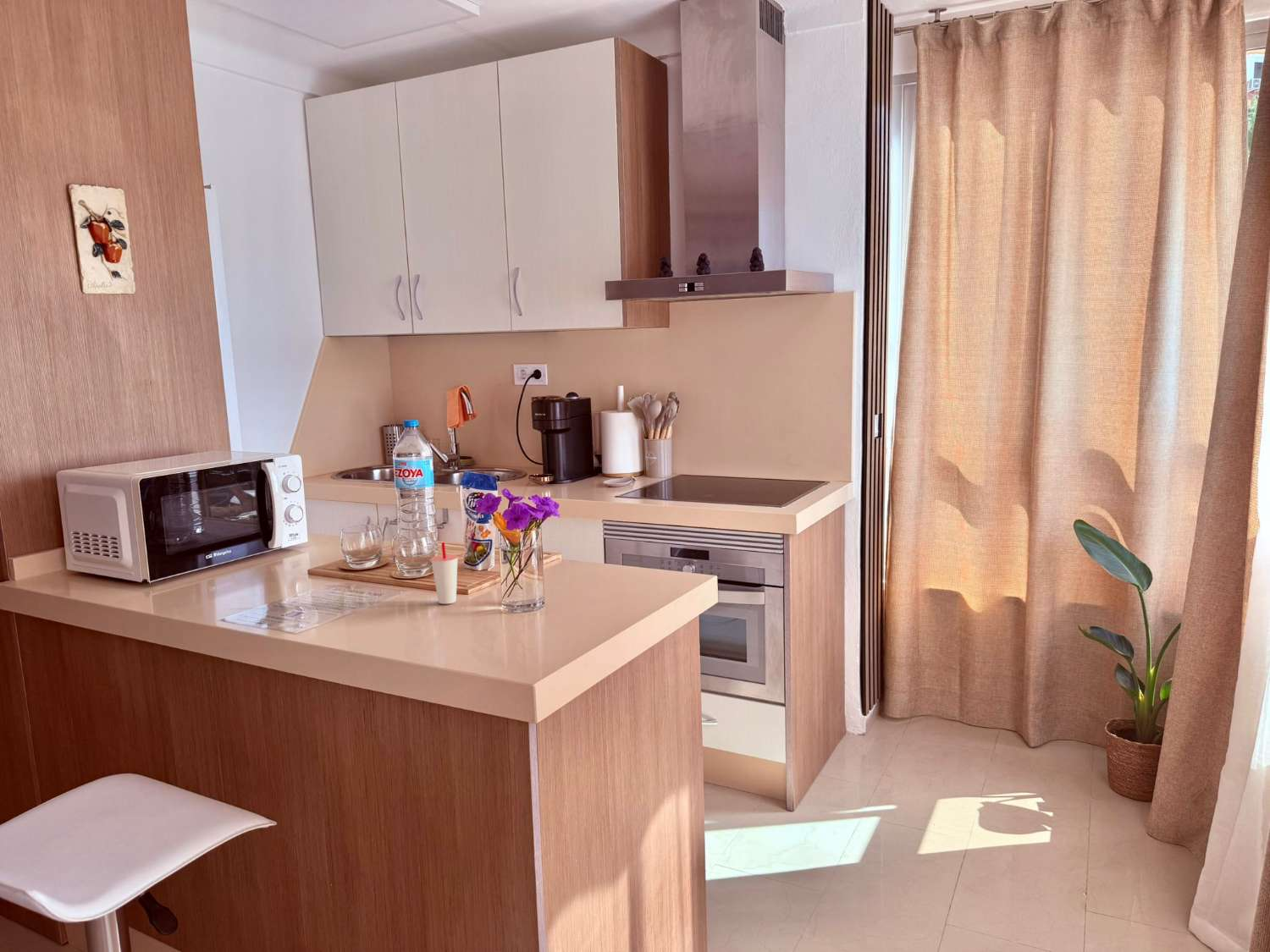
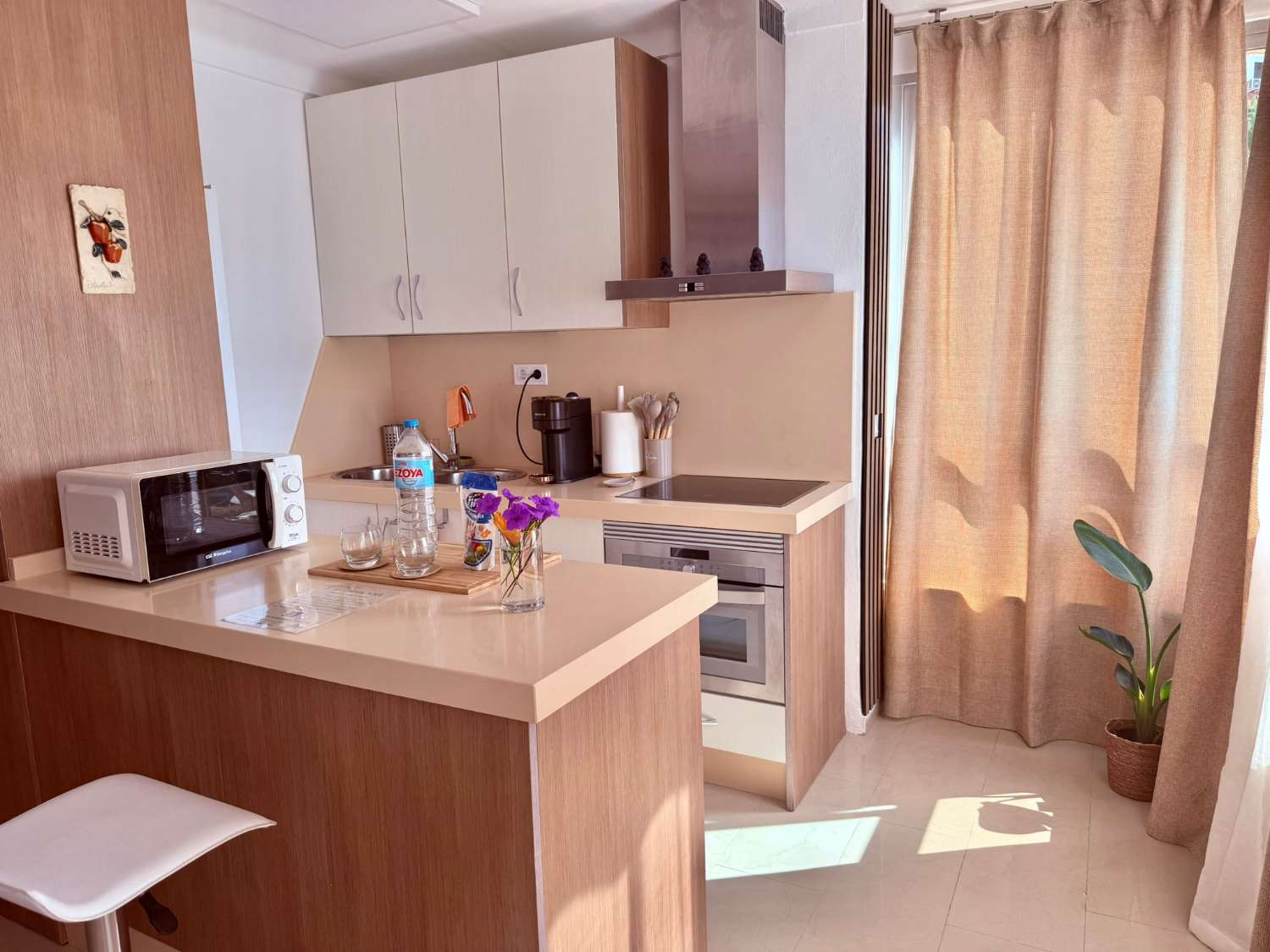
- cup [430,542,459,605]
